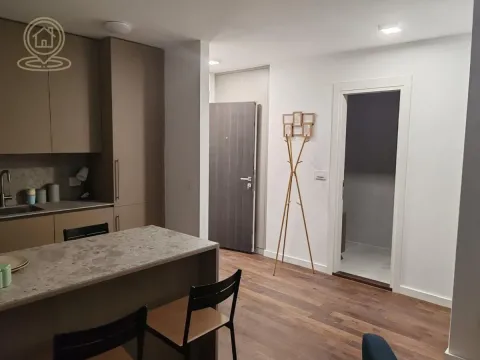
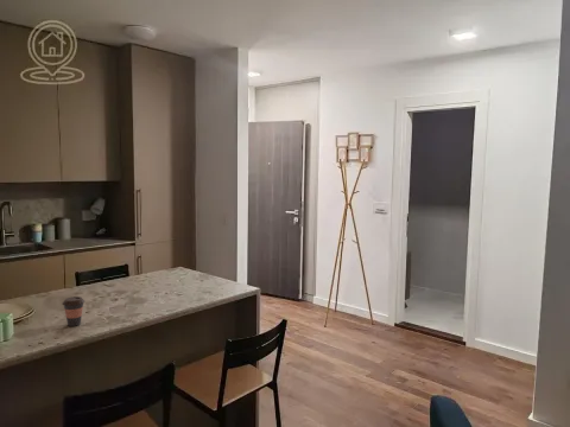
+ coffee cup [62,295,86,327]
